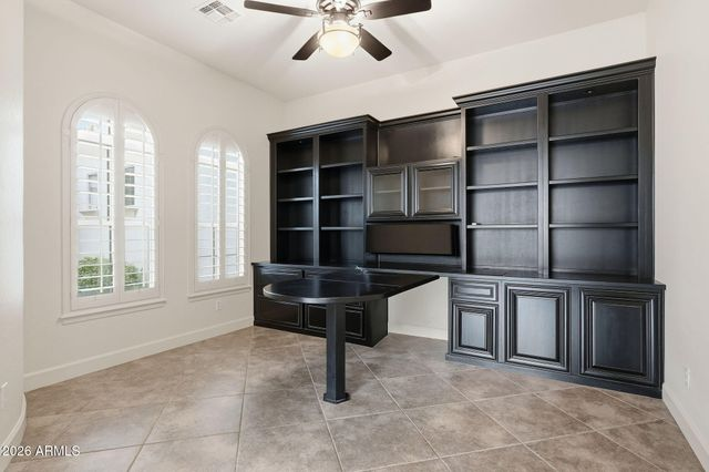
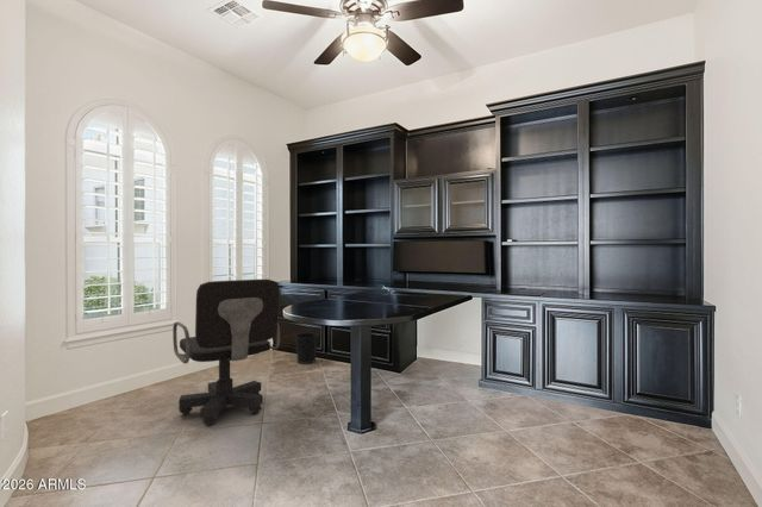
+ office chair [171,278,281,426]
+ wastebasket [294,332,319,365]
